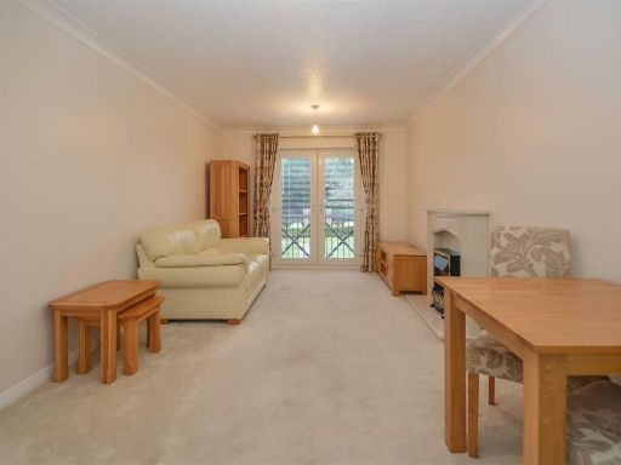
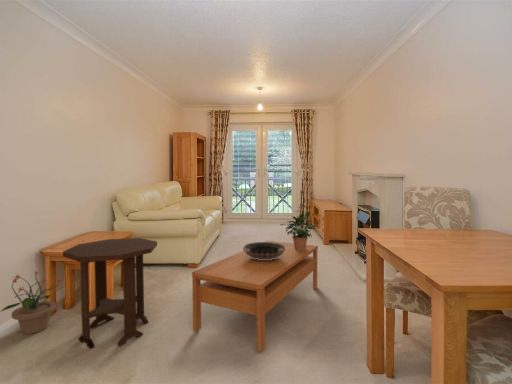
+ decorative bowl [242,241,286,260]
+ potted plant [1,270,61,335]
+ potted plant [280,211,318,250]
+ side table [62,237,158,349]
+ coffee table [191,240,319,353]
